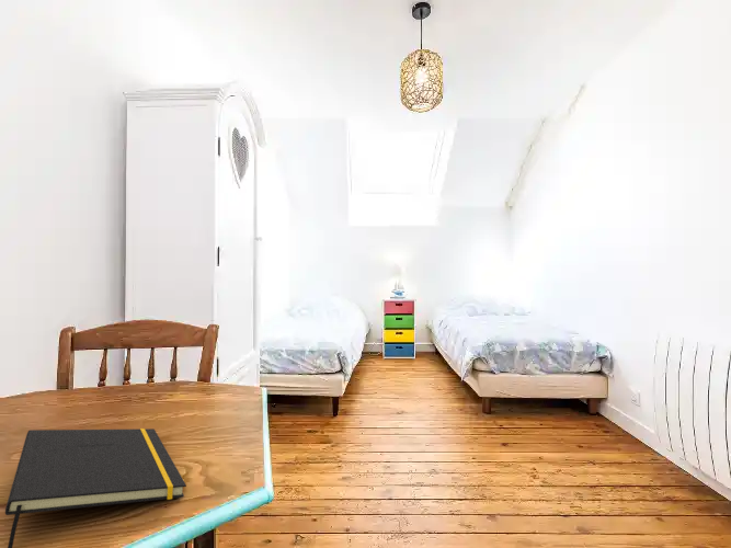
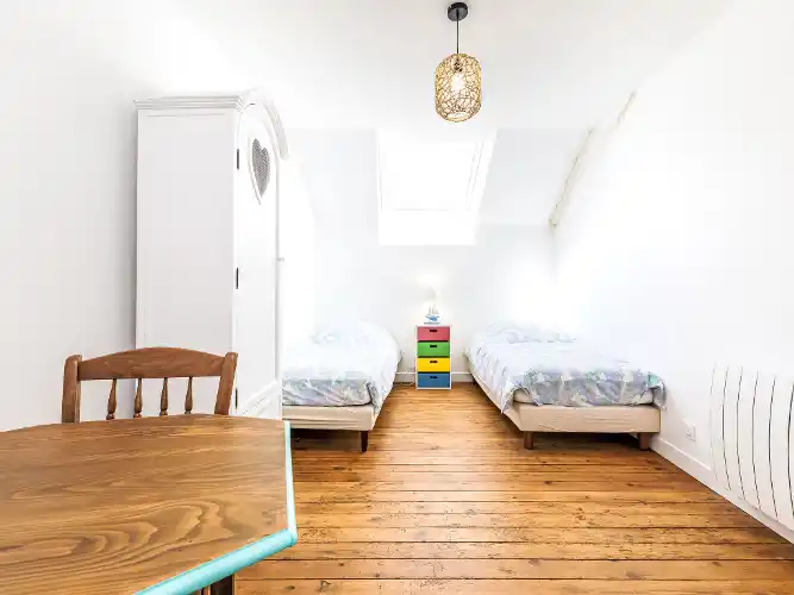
- notepad [4,427,187,548]
